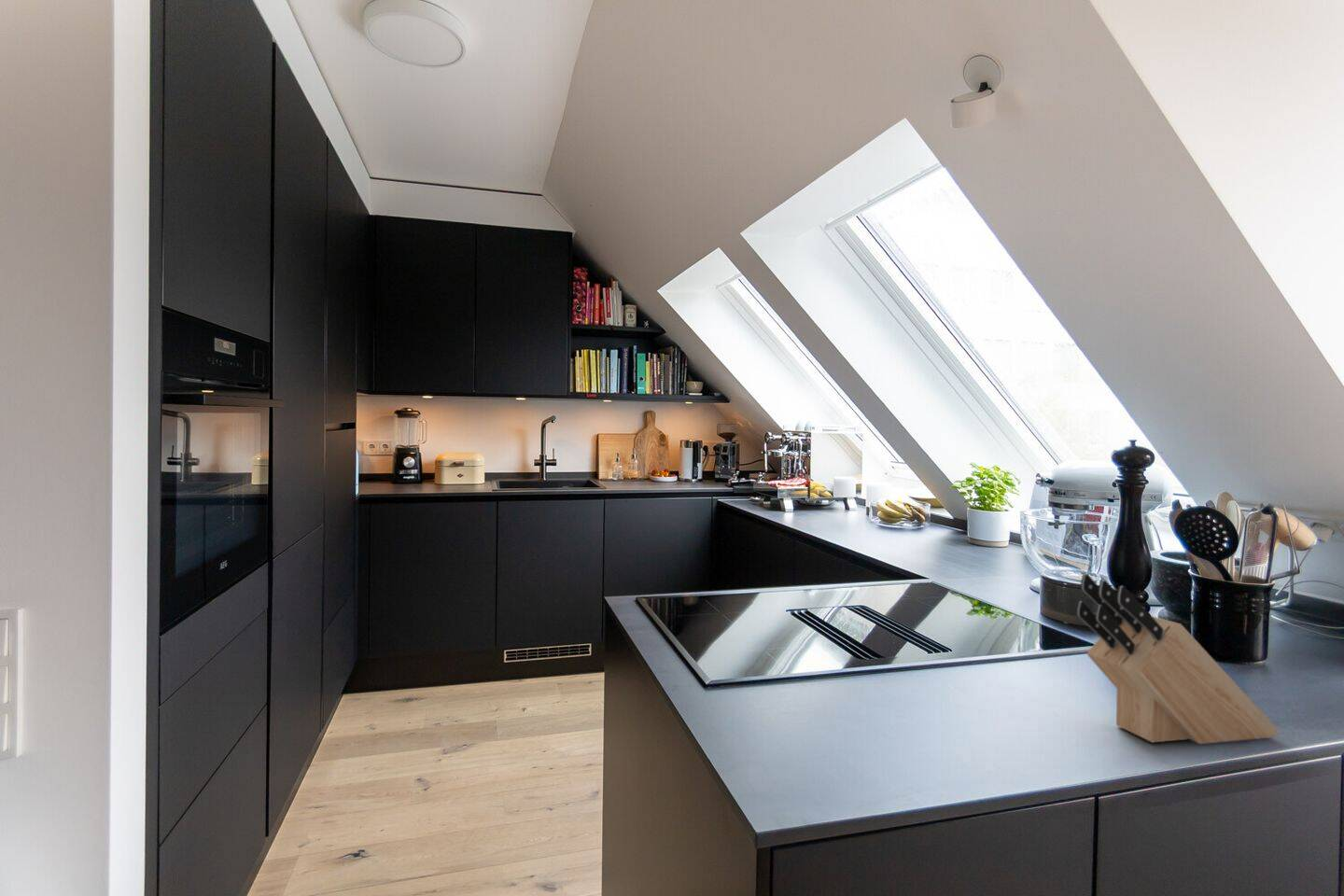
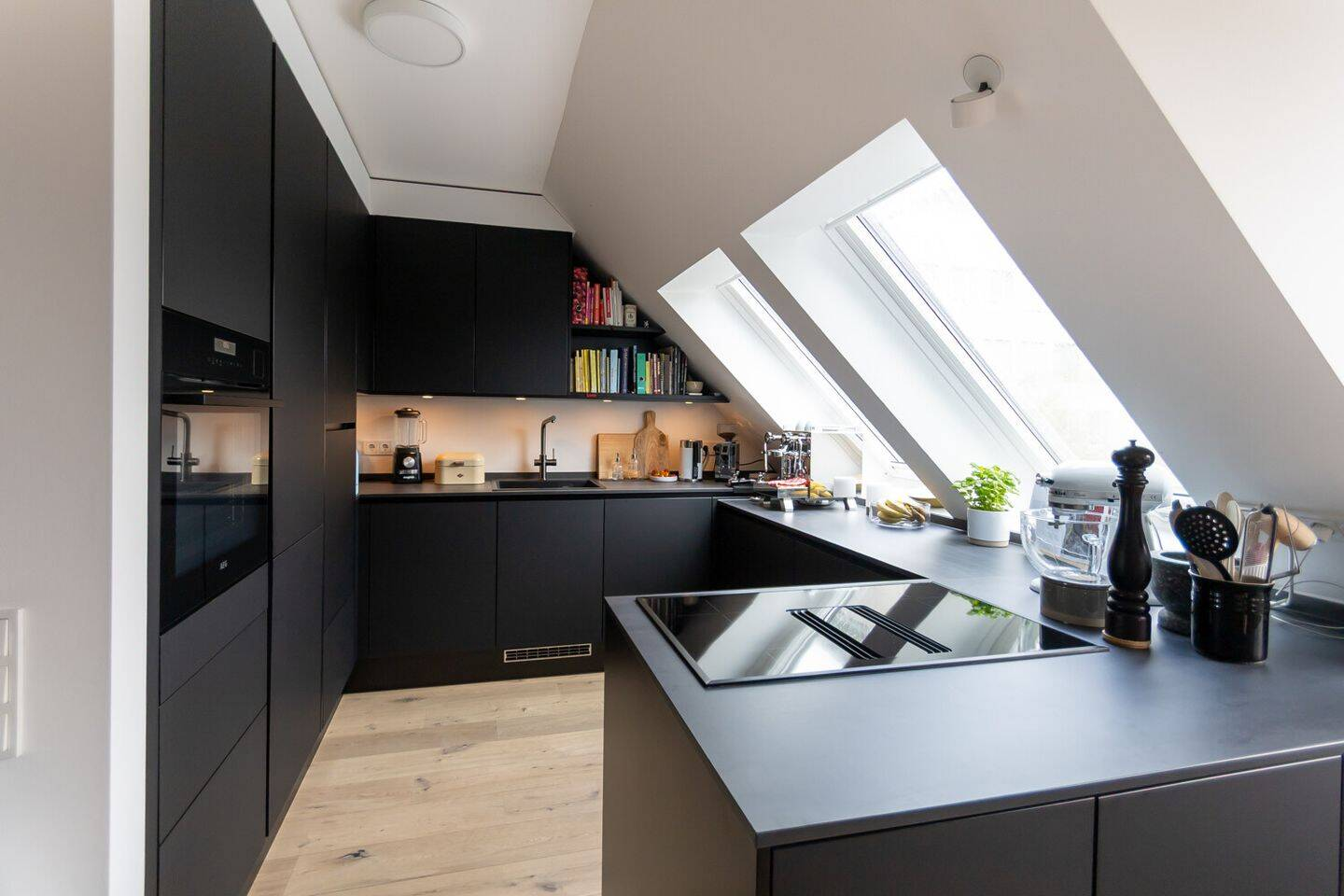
- knife block [1075,573,1280,745]
